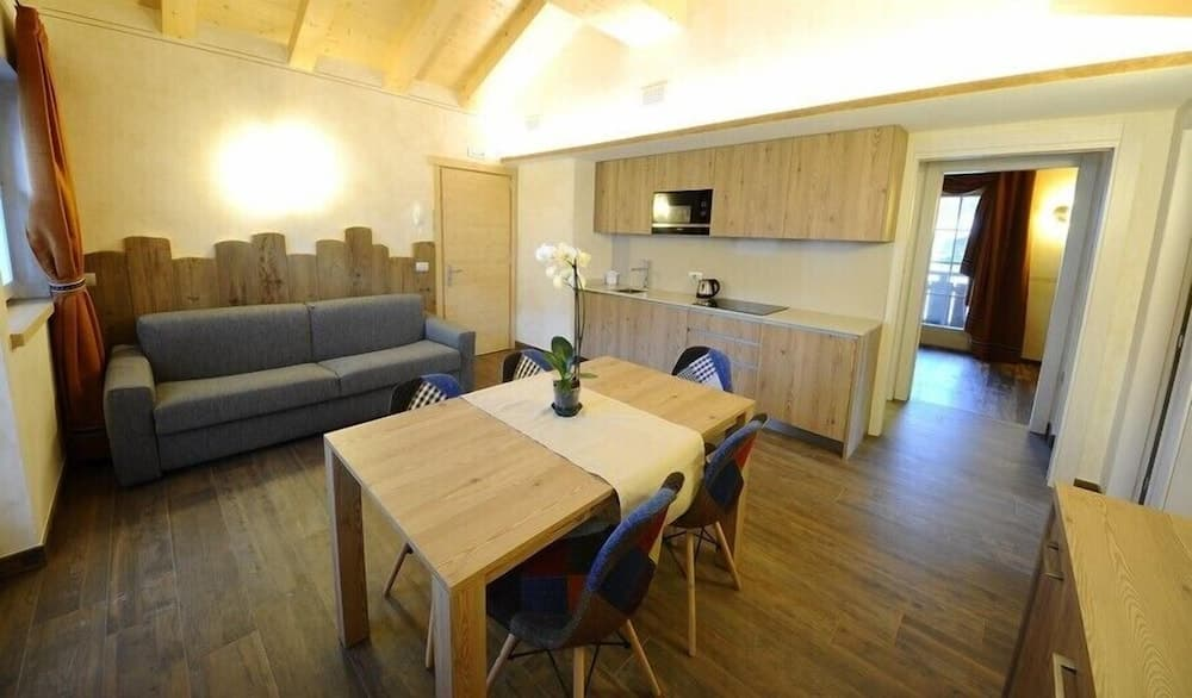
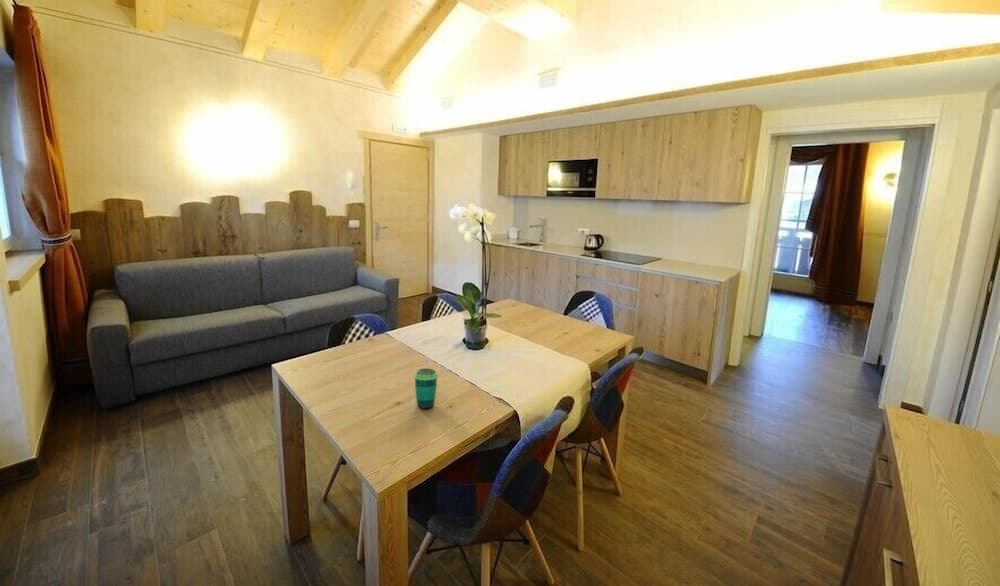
+ cup [413,368,439,410]
